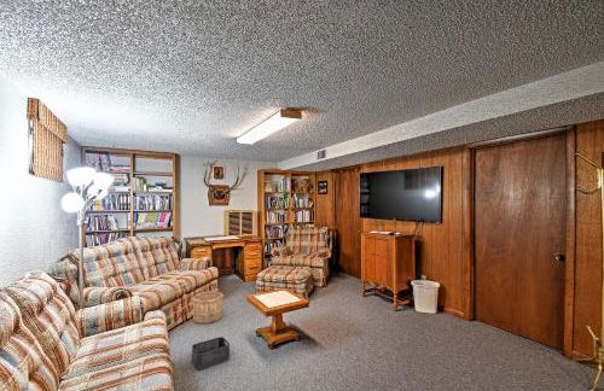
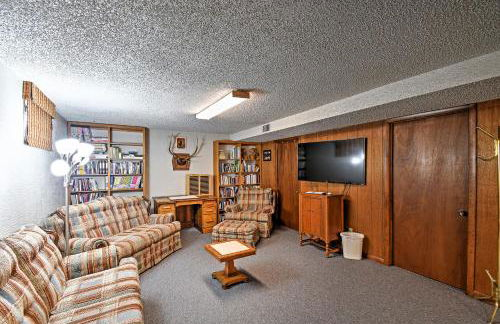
- storage bin [191,335,231,370]
- wooden bucket [191,290,225,325]
